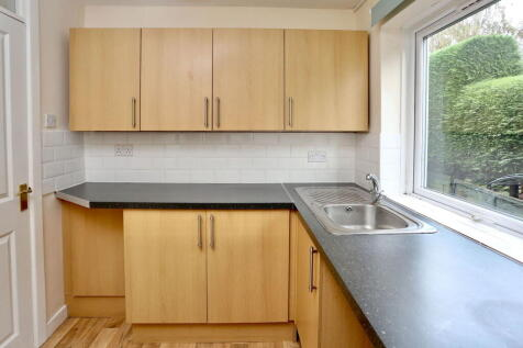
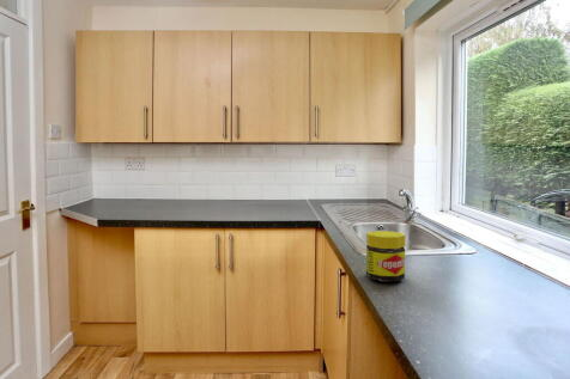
+ jar [365,230,406,282]
